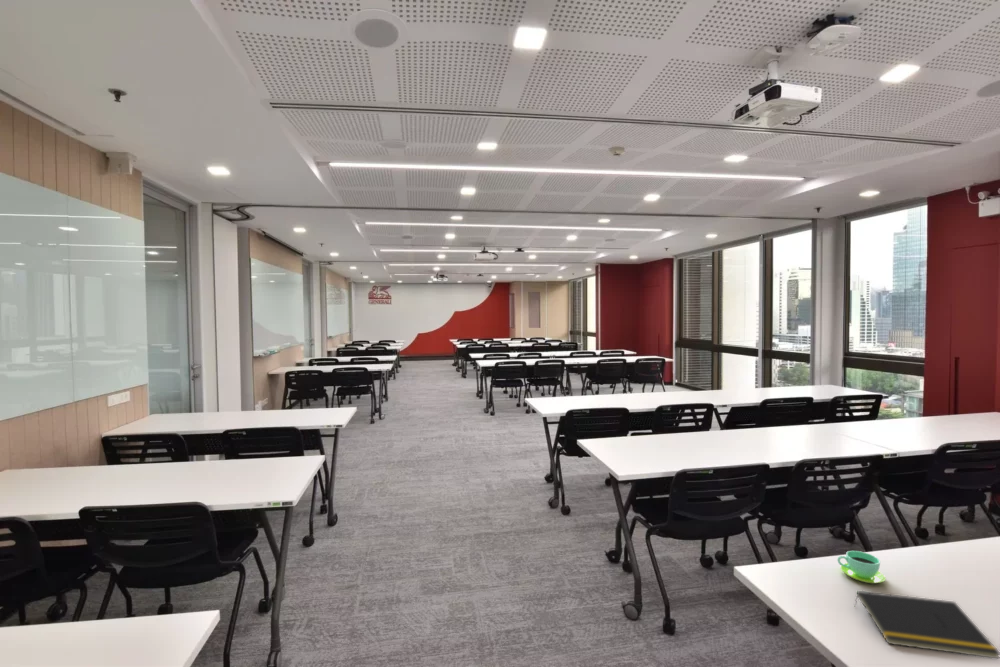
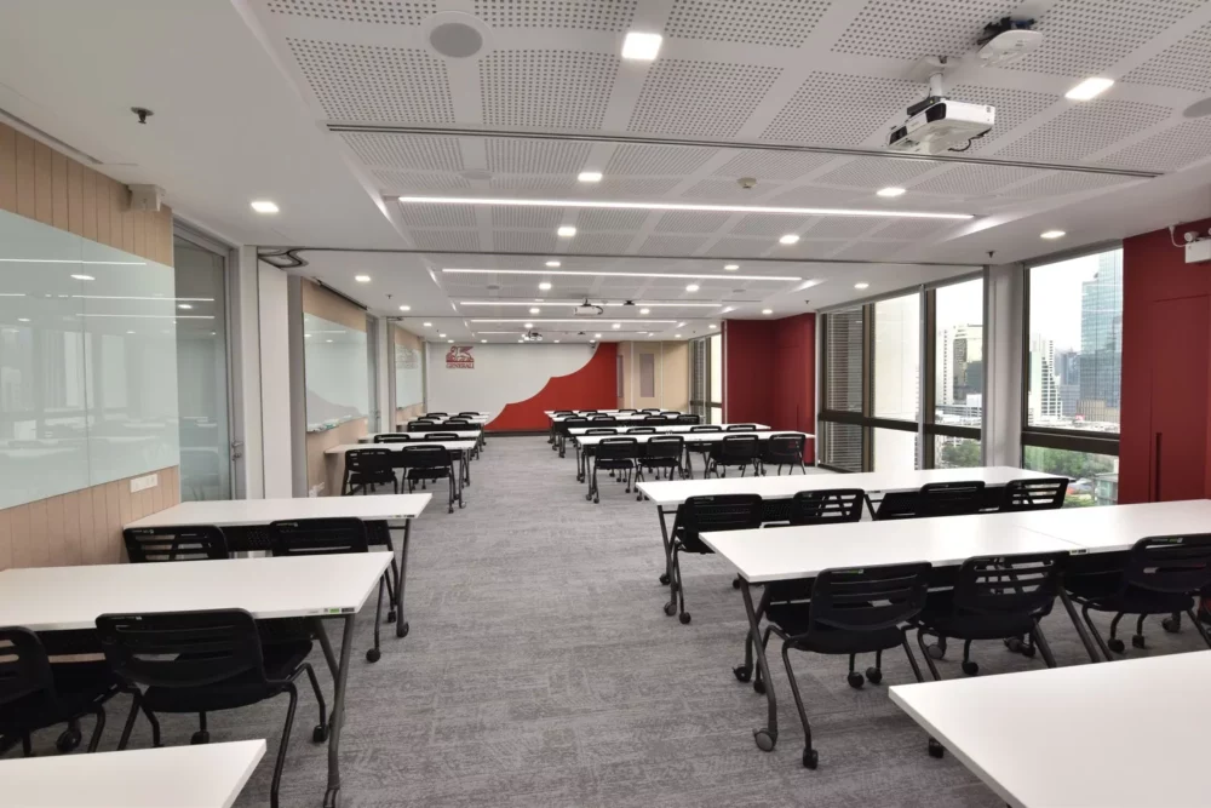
- notepad [853,590,1000,660]
- cup [837,550,887,584]
